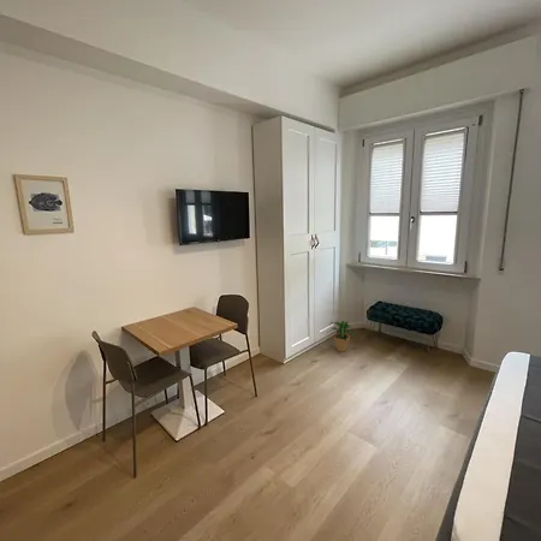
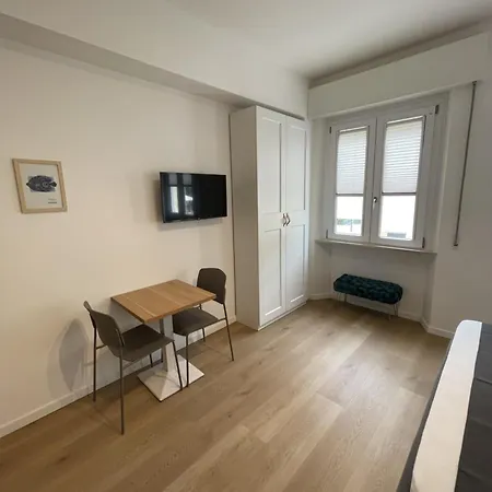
- potted plant [326,320,357,353]
